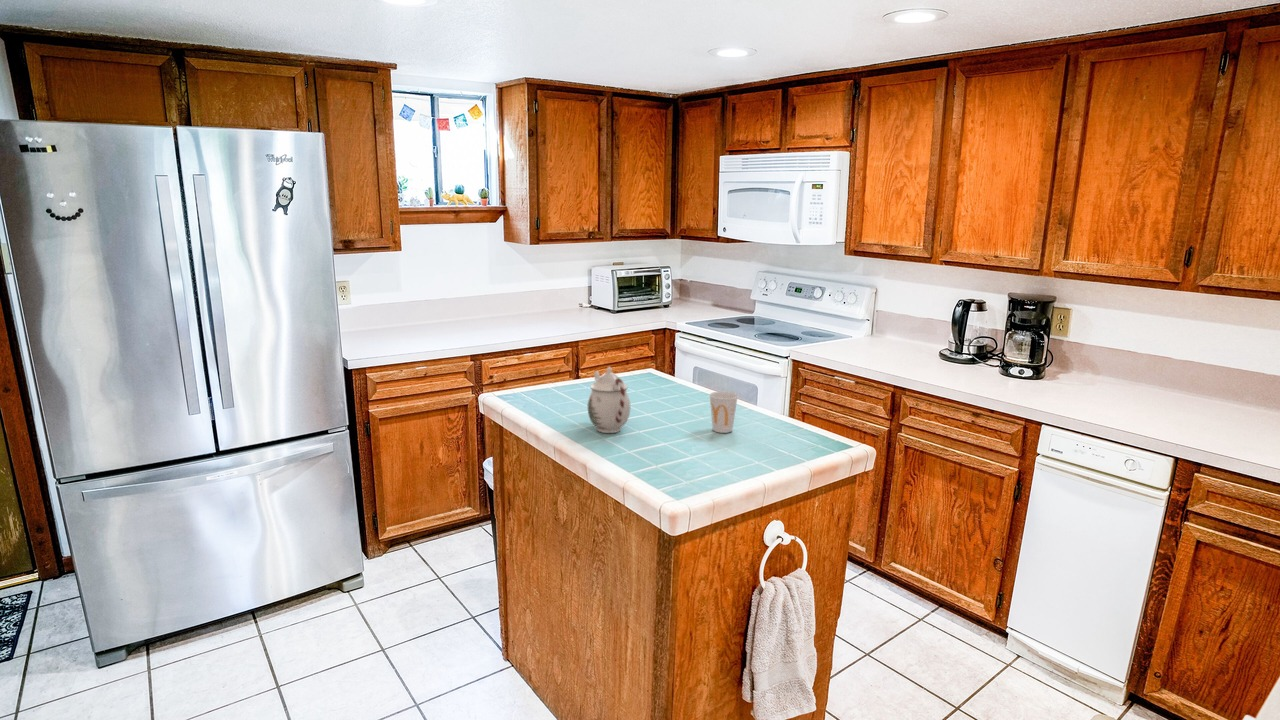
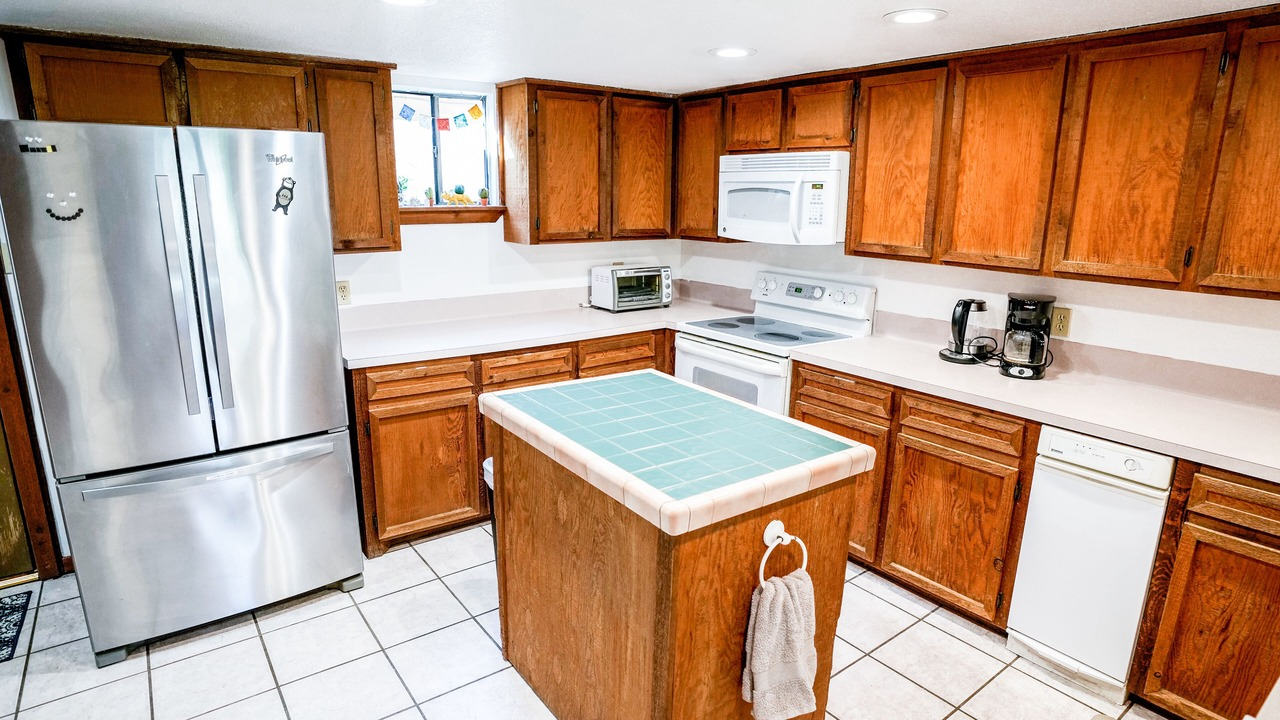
- teapot [587,366,631,434]
- cup [708,390,739,434]
